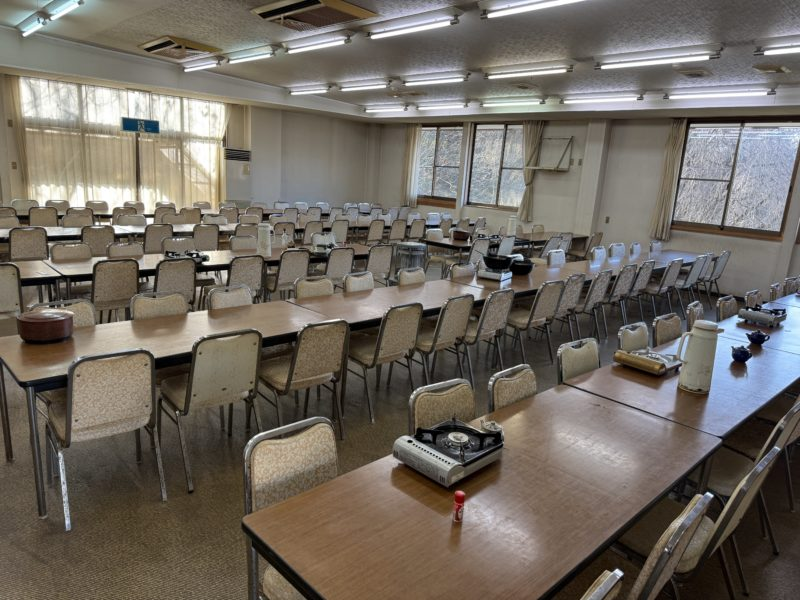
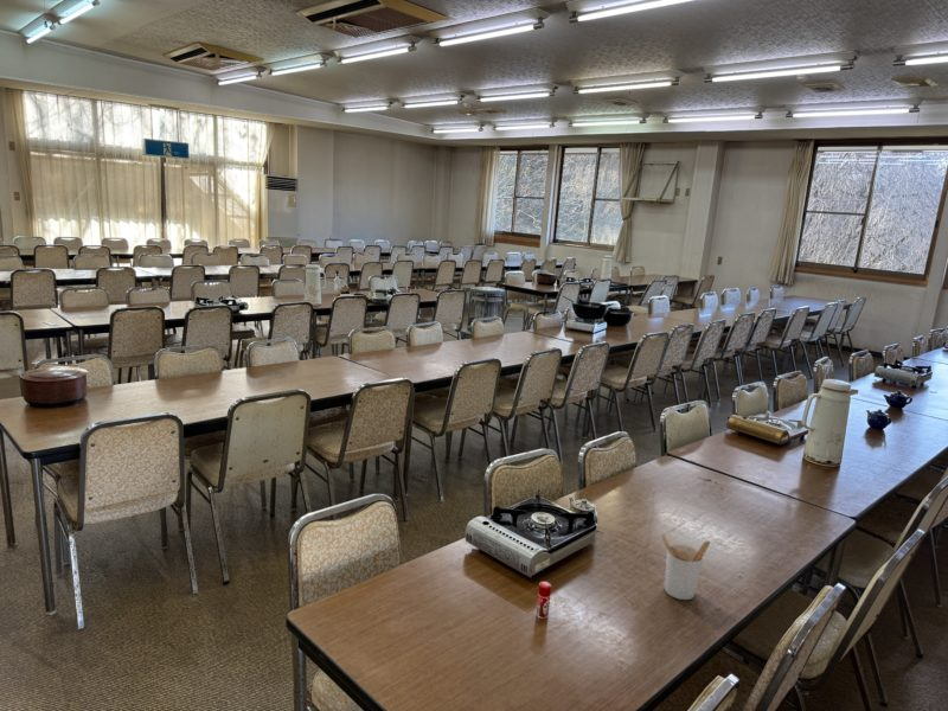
+ utensil holder [661,533,711,601]
